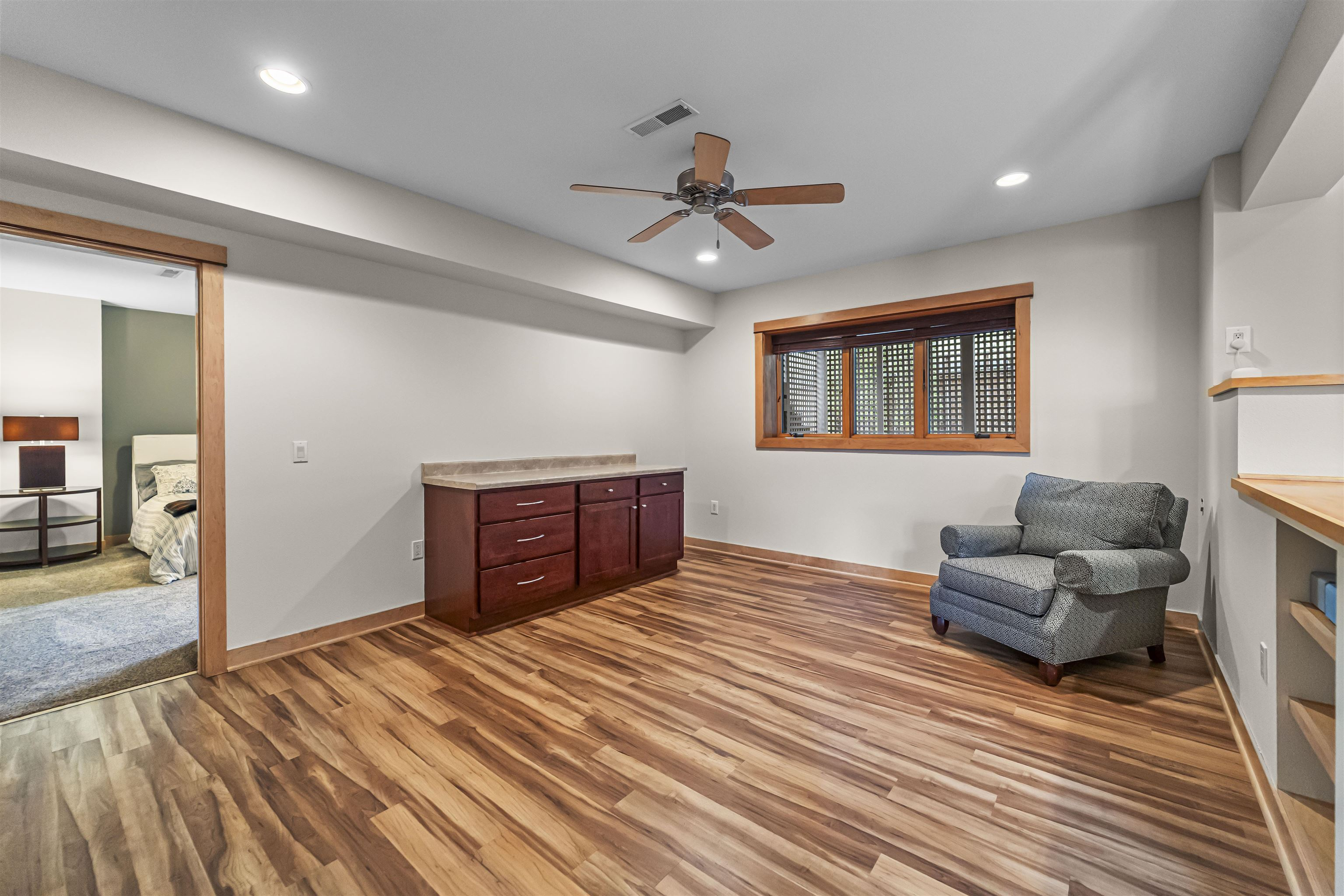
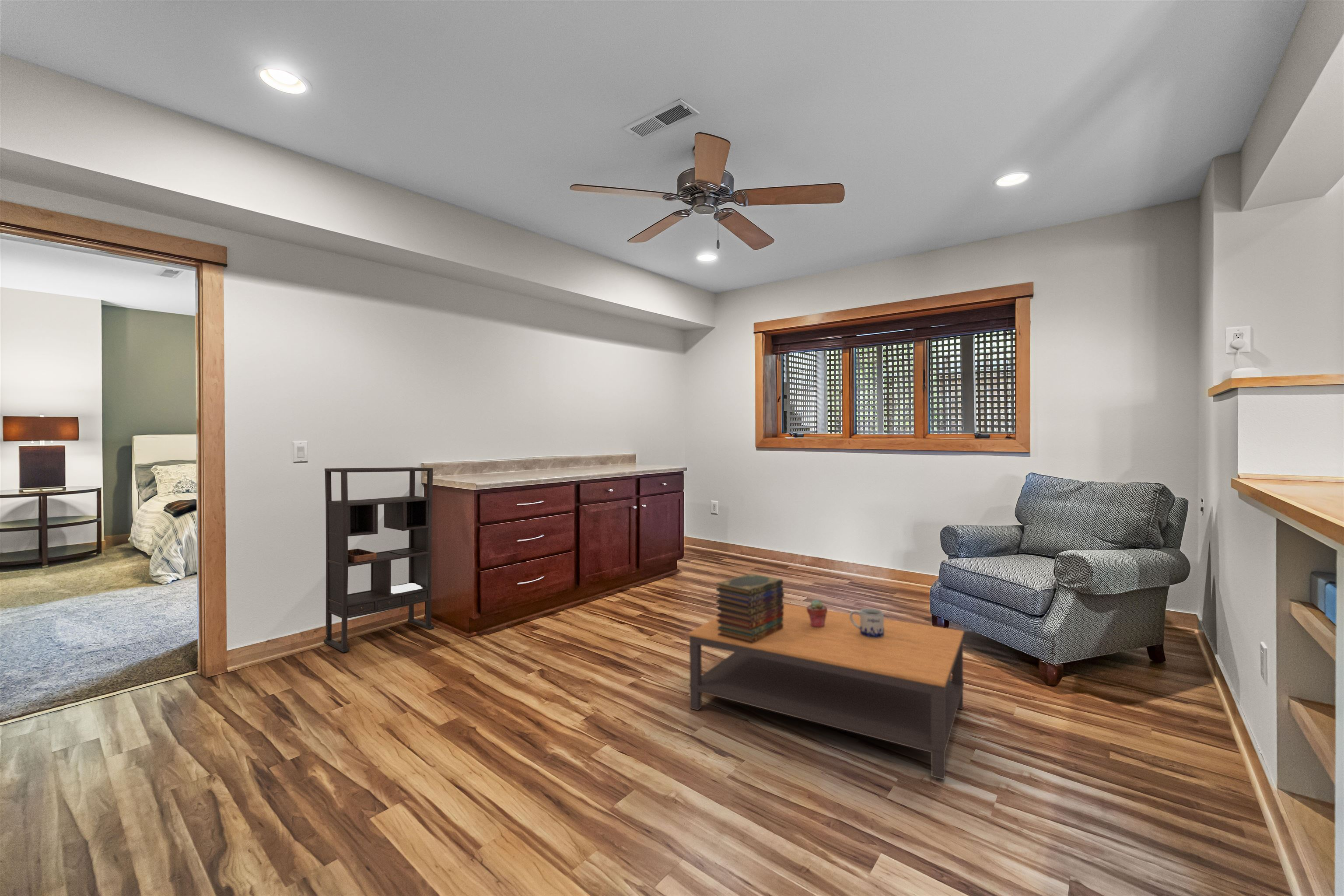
+ potted succulent [806,599,828,627]
+ bookshelf [323,467,434,653]
+ book stack [715,573,784,644]
+ mug [850,608,884,638]
+ coffee table [688,603,965,780]
